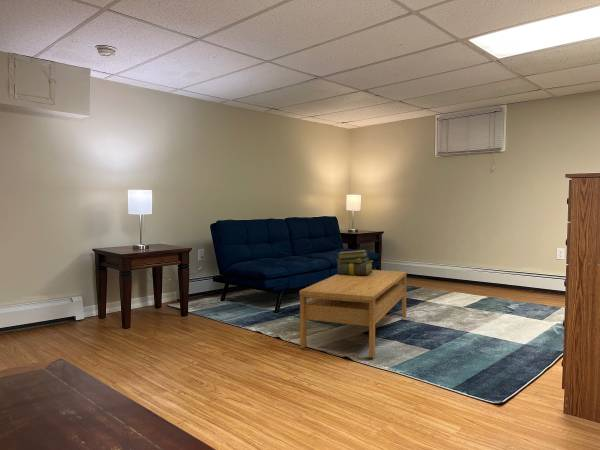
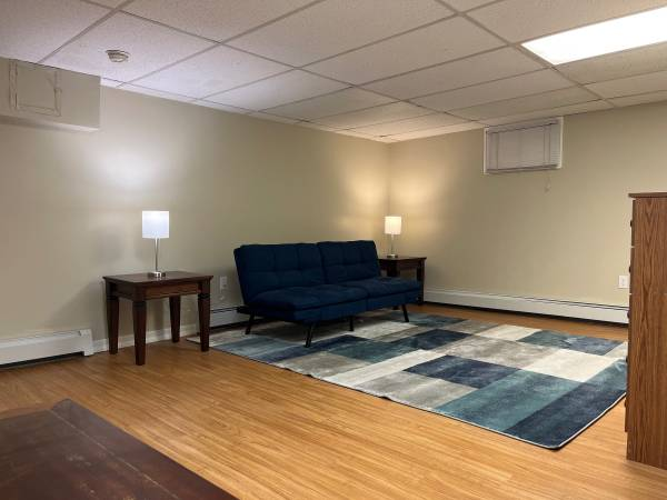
- coffee table [298,269,408,359]
- stack of books [336,249,374,276]
